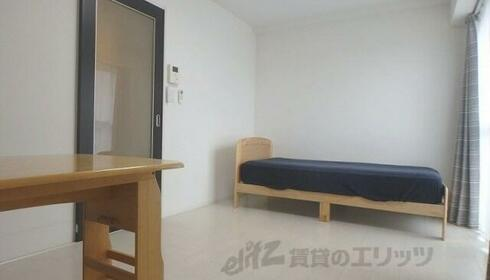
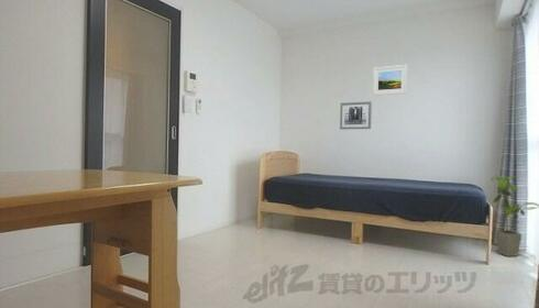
+ house plant [490,175,539,257]
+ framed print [372,64,408,97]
+ wall art [339,100,373,130]
